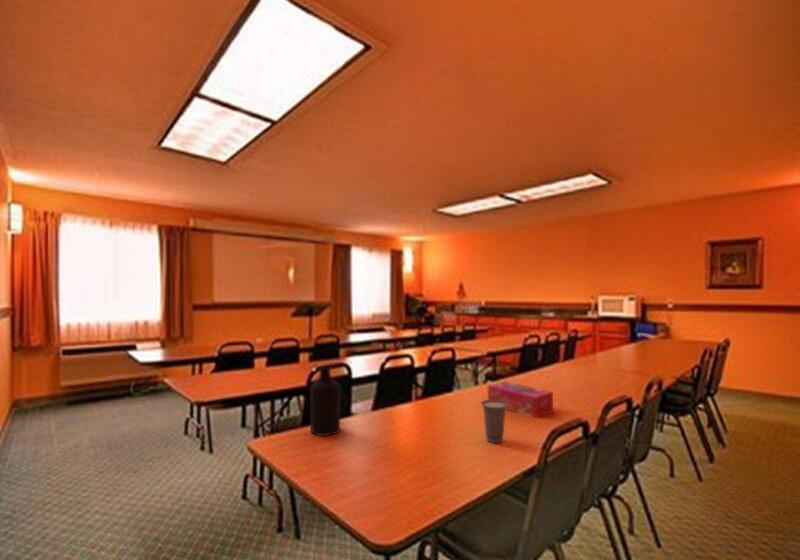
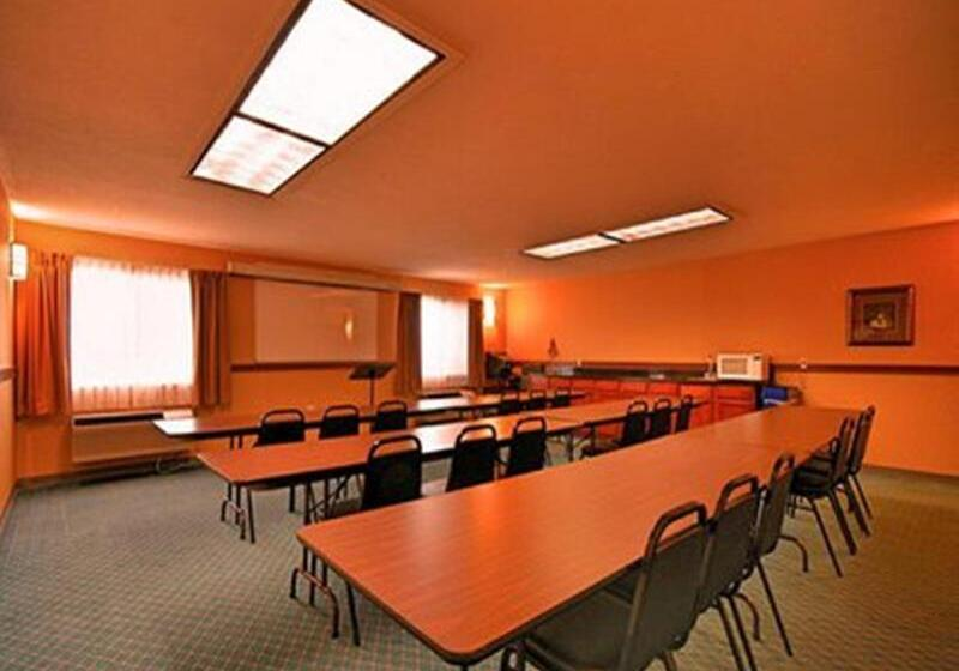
- tissue box [487,380,554,419]
- bottle [310,365,341,437]
- cup [480,399,508,444]
